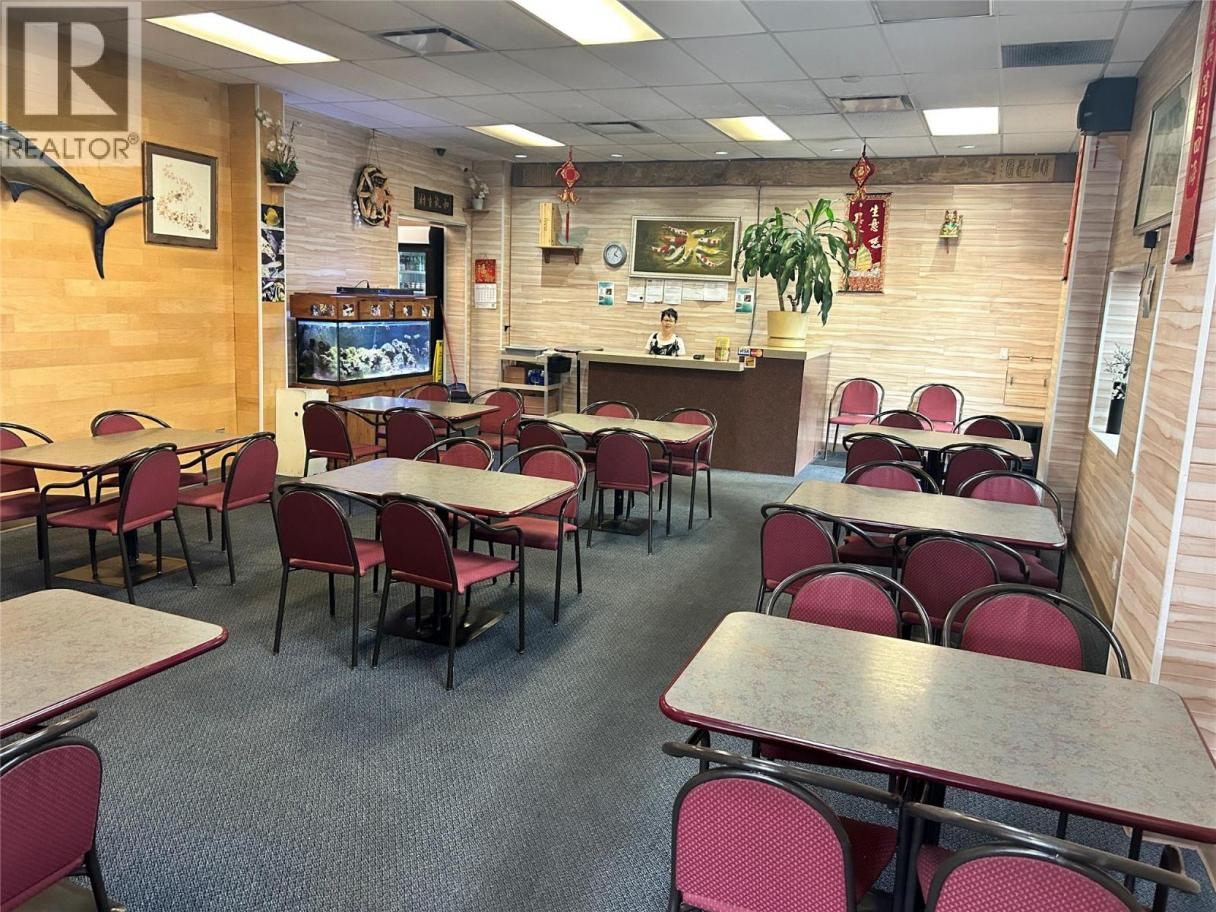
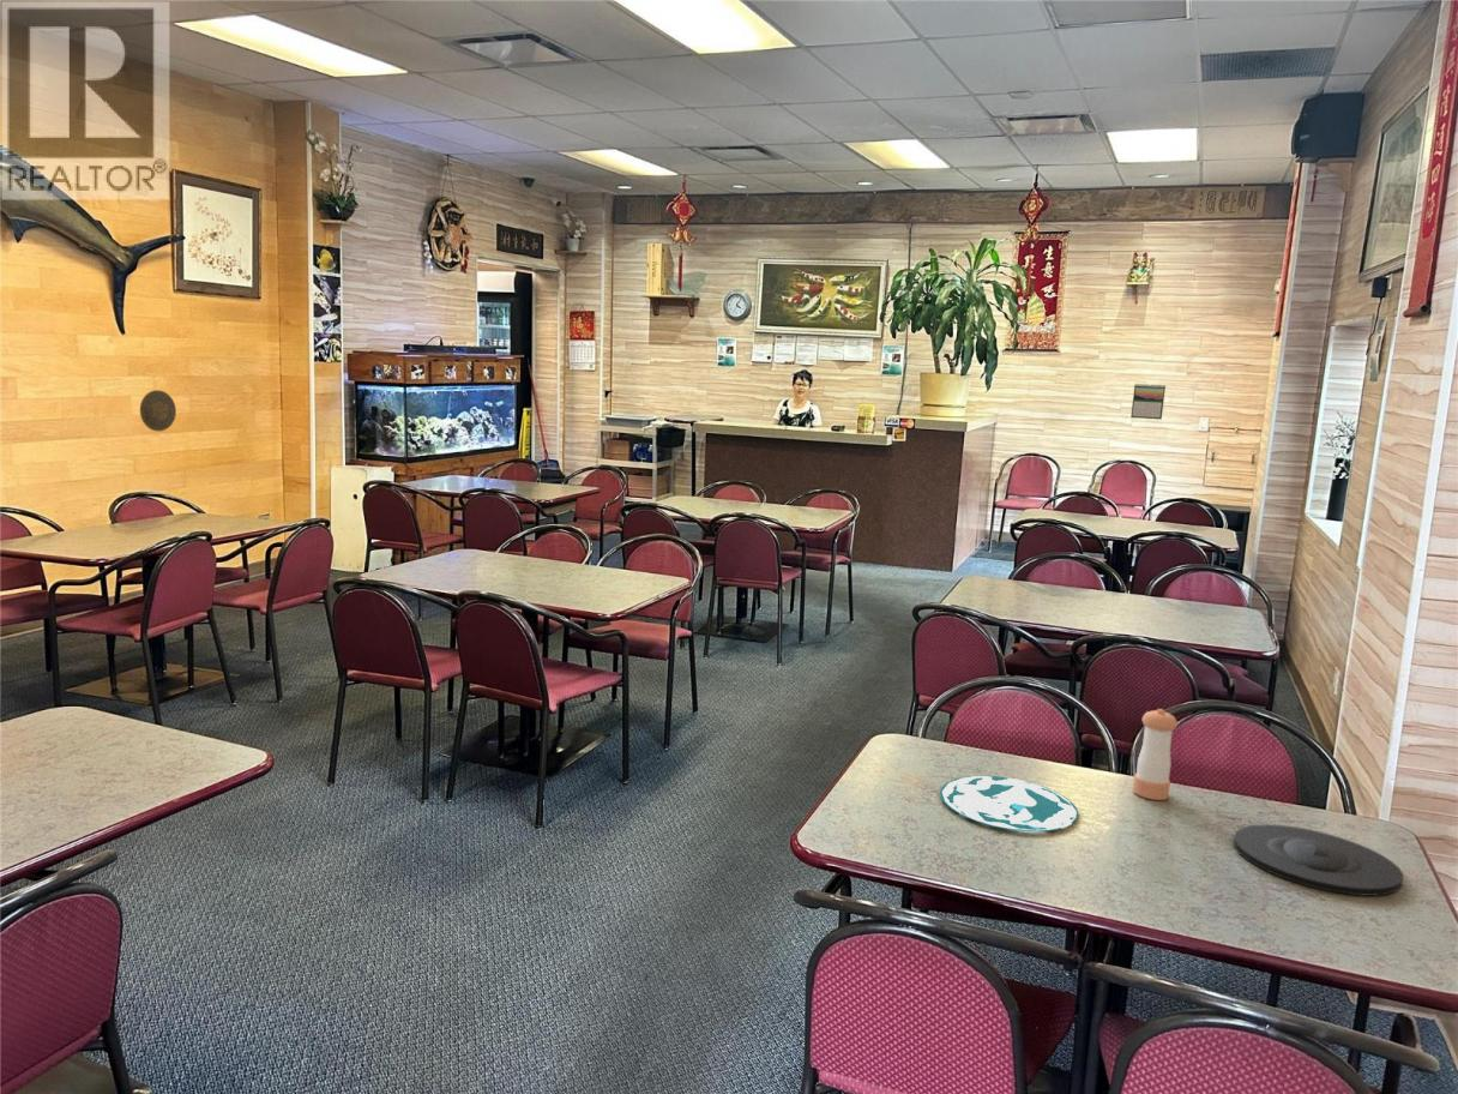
+ calendar [1129,383,1167,420]
+ pepper shaker [1132,708,1179,801]
+ plate [1233,823,1404,897]
+ plate [939,775,1079,832]
+ decorative plate [139,389,177,433]
